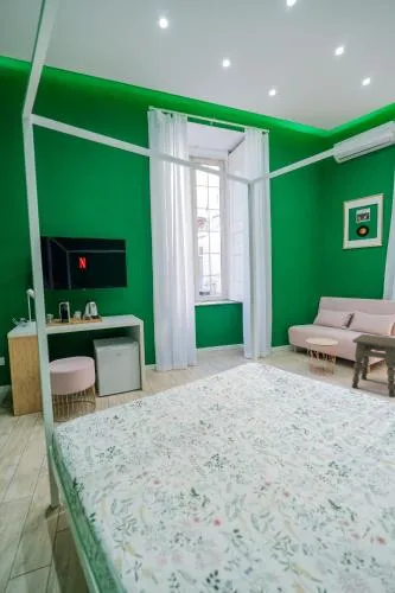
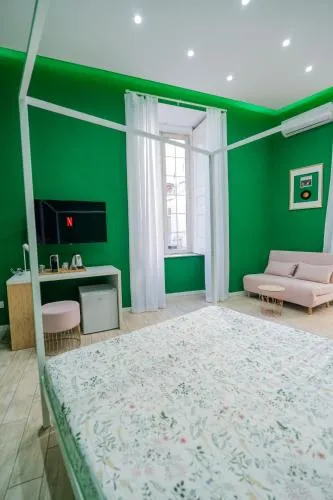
- side table [351,333,395,398]
